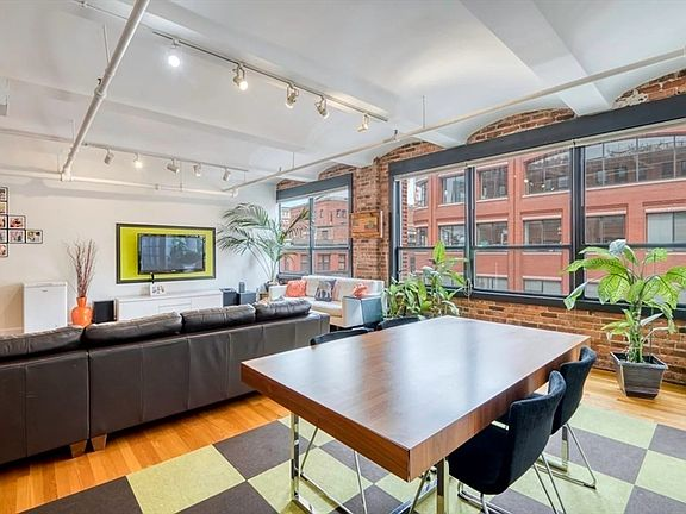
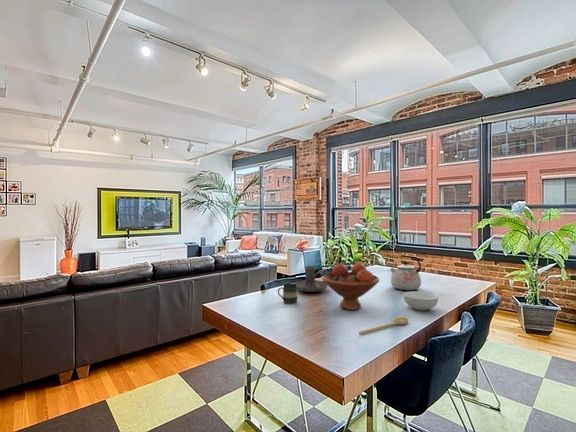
+ spoon [358,316,409,336]
+ cereal bowl [403,290,439,311]
+ candle holder [292,265,330,293]
+ fruit bowl [321,262,381,311]
+ mug [277,283,298,305]
+ kettle [389,254,422,291]
